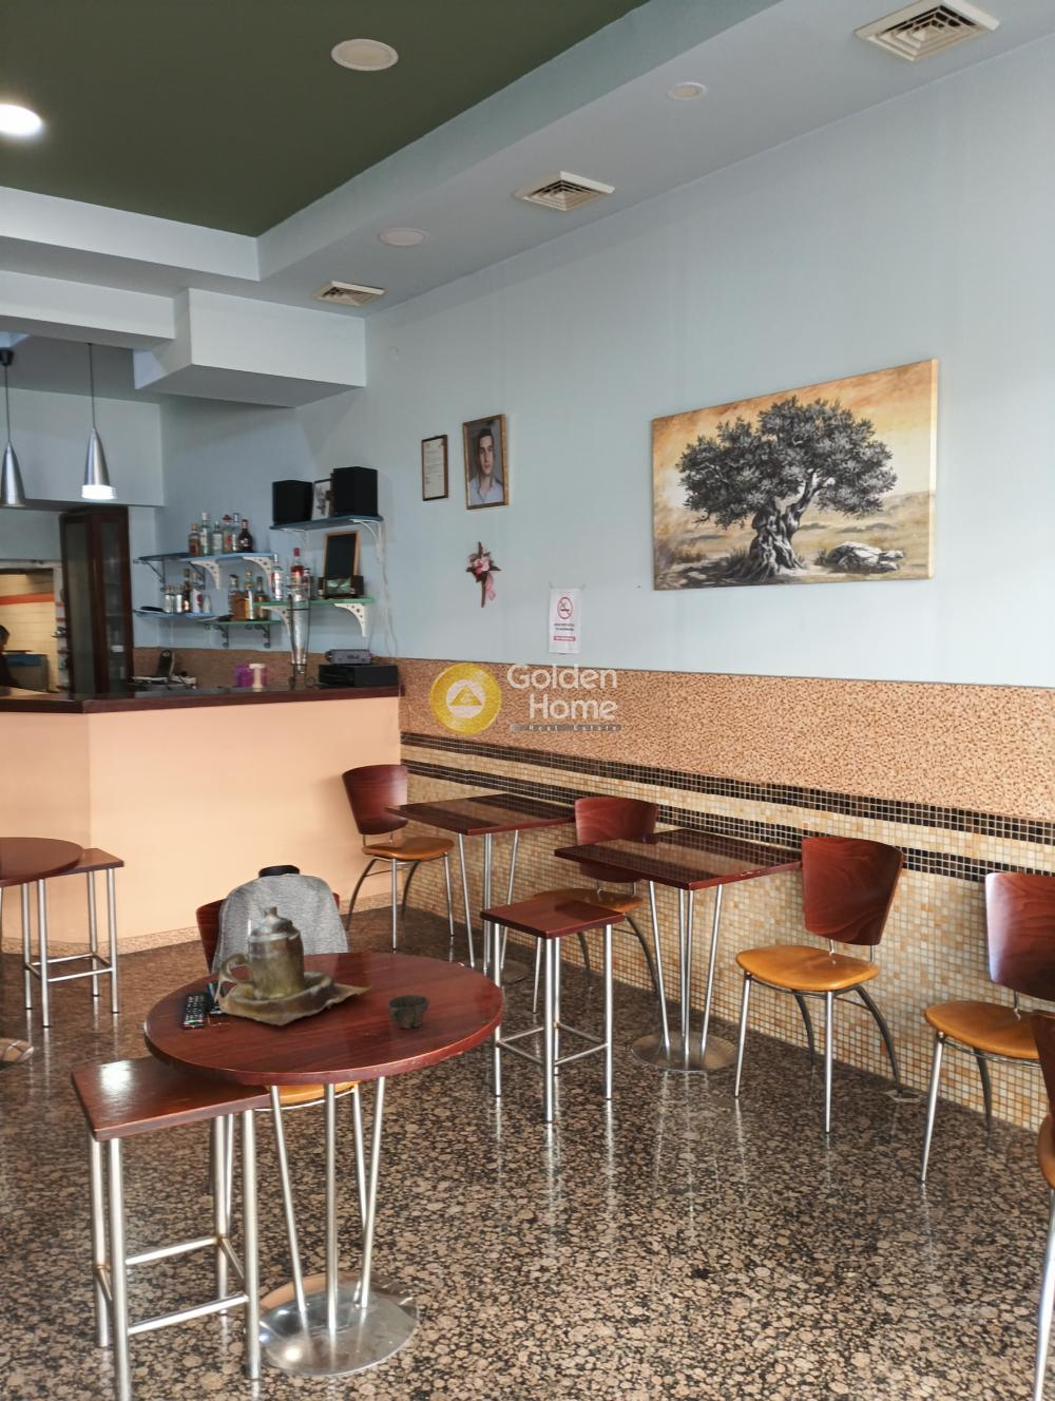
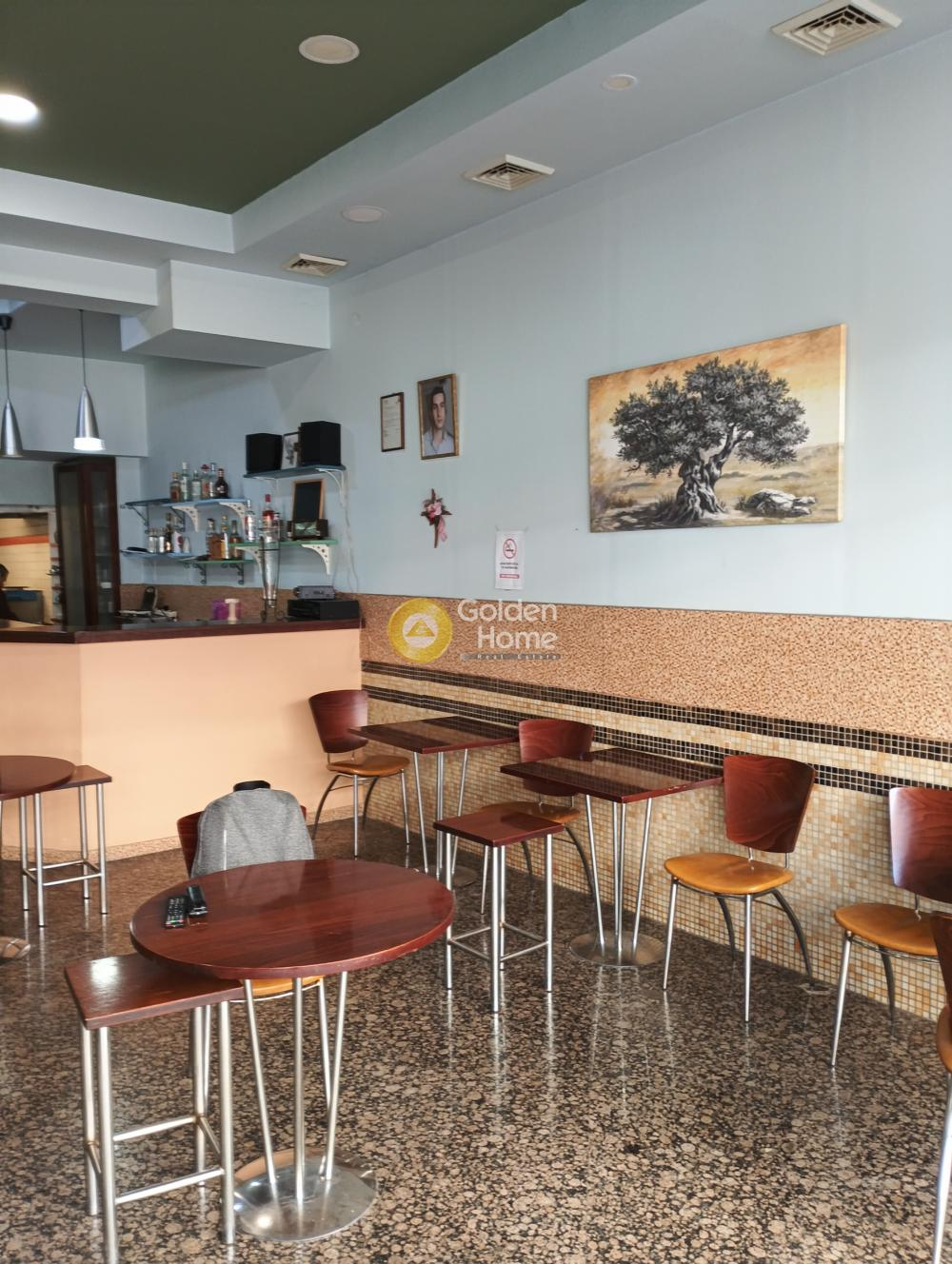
- cup [386,994,431,1030]
- teapot [213,906,373,1026]
